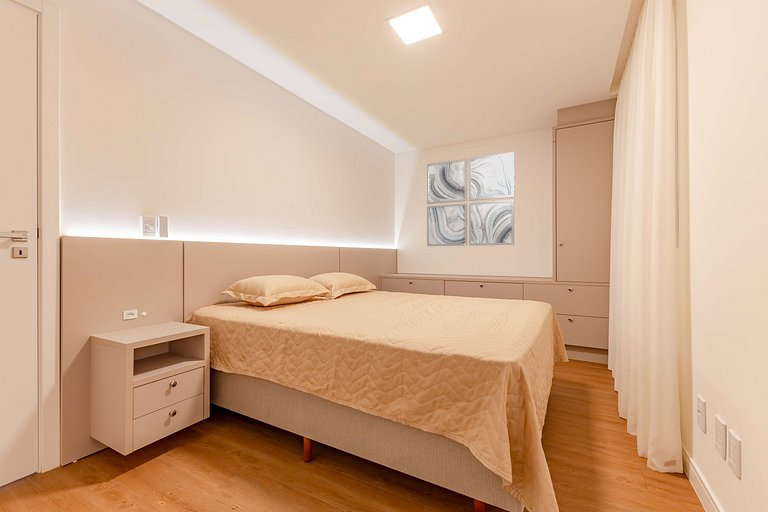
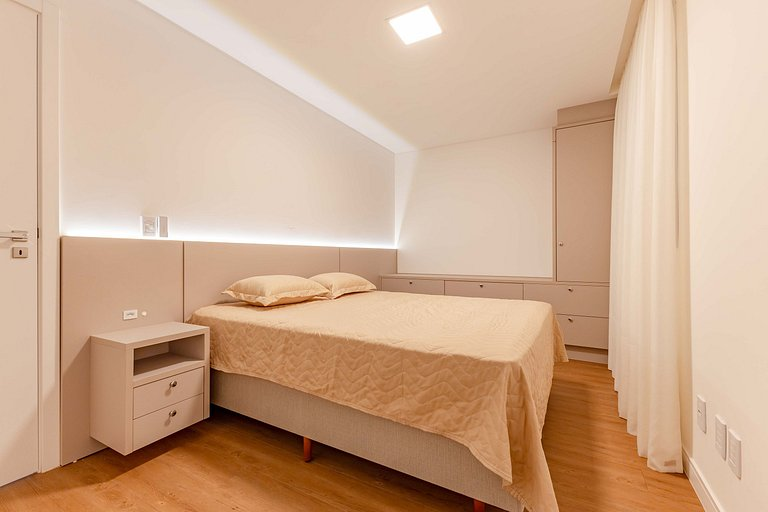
- wall art [426,151,515,247]
